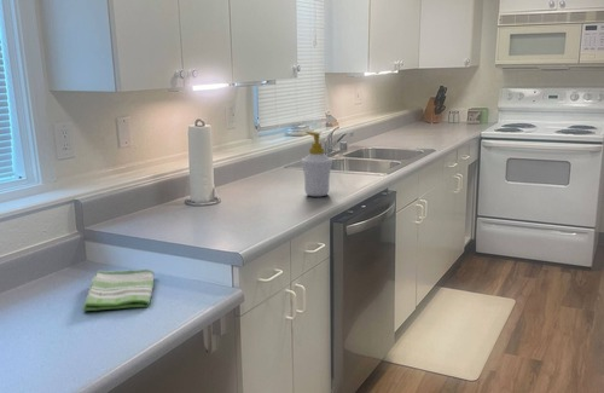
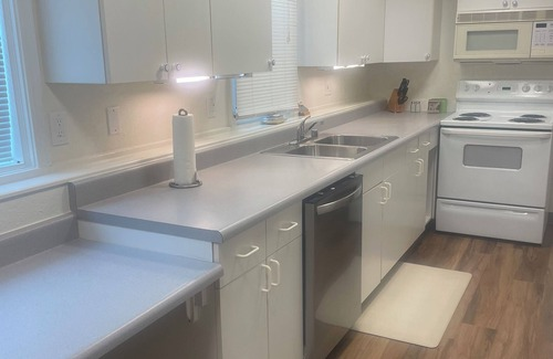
- soap bottle [300,131,335,198]
- dish towel [82,268,155,312]
